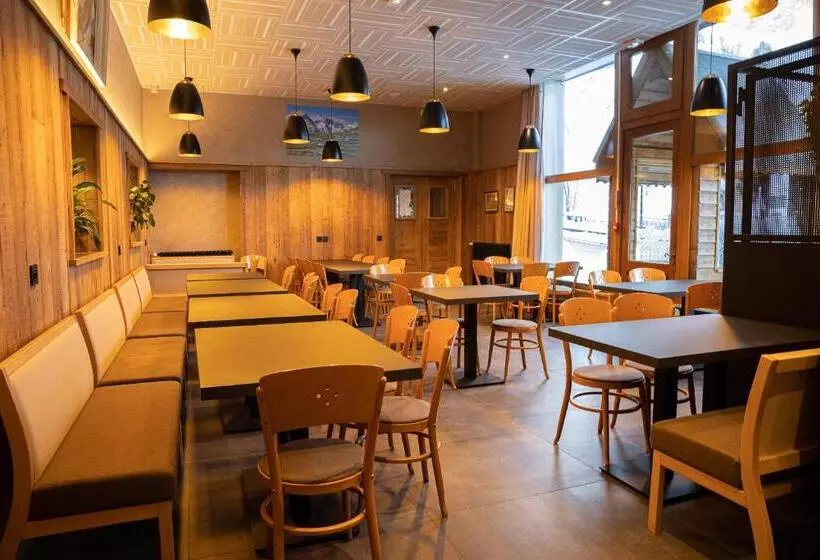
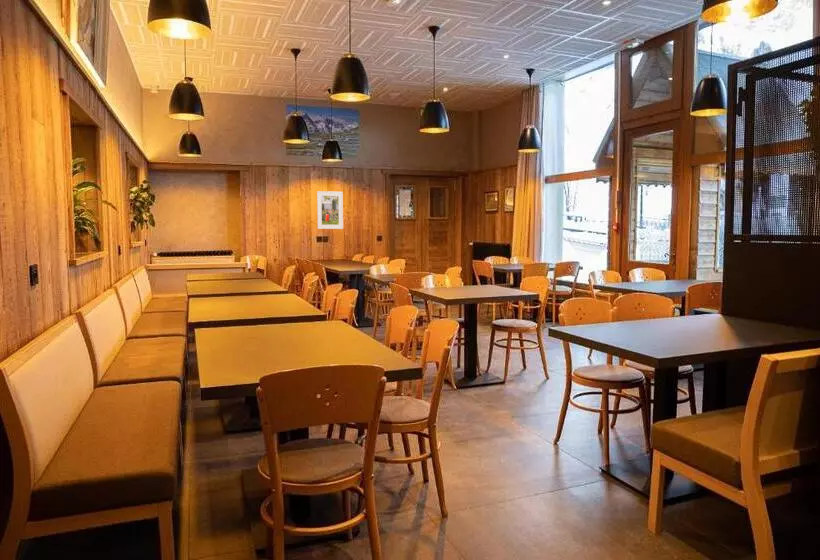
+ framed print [316,190,344,230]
